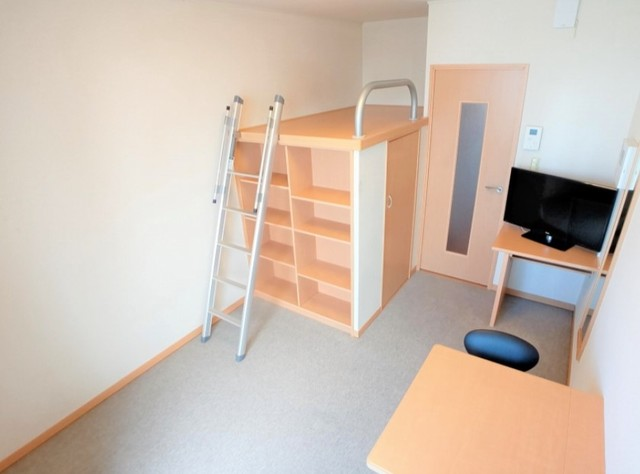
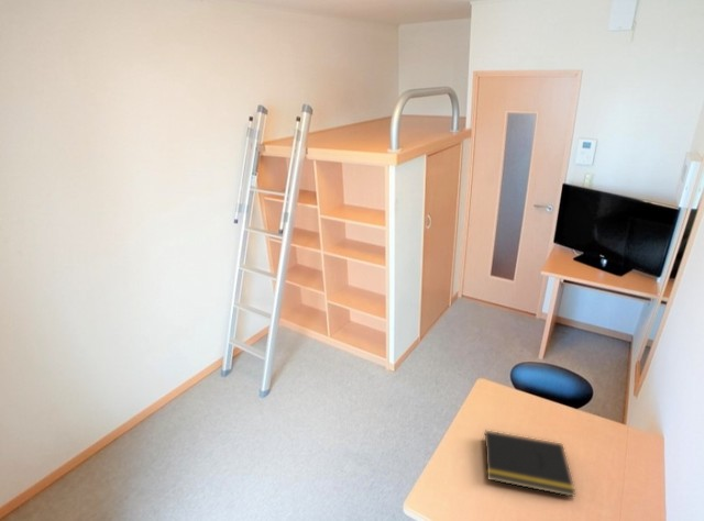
+ notepad [481,430,576,498]
